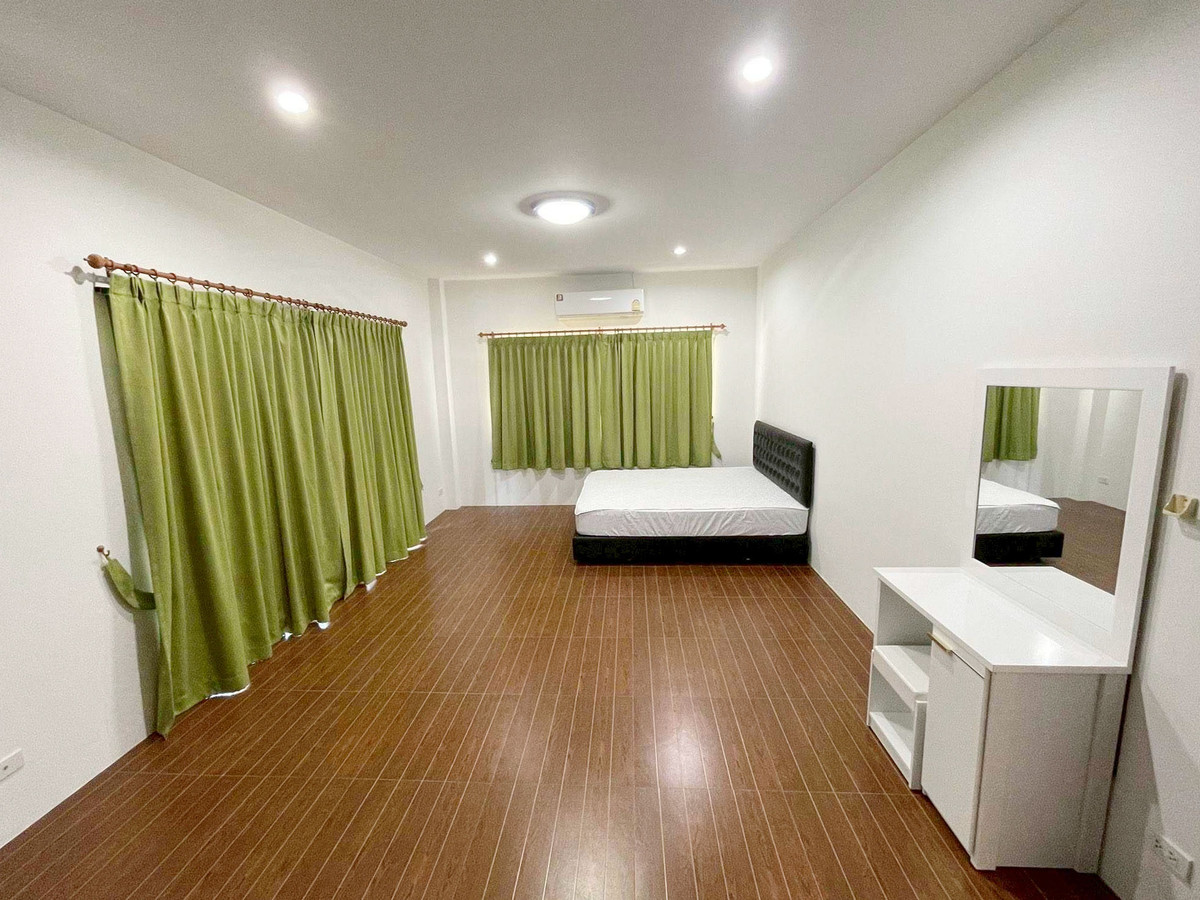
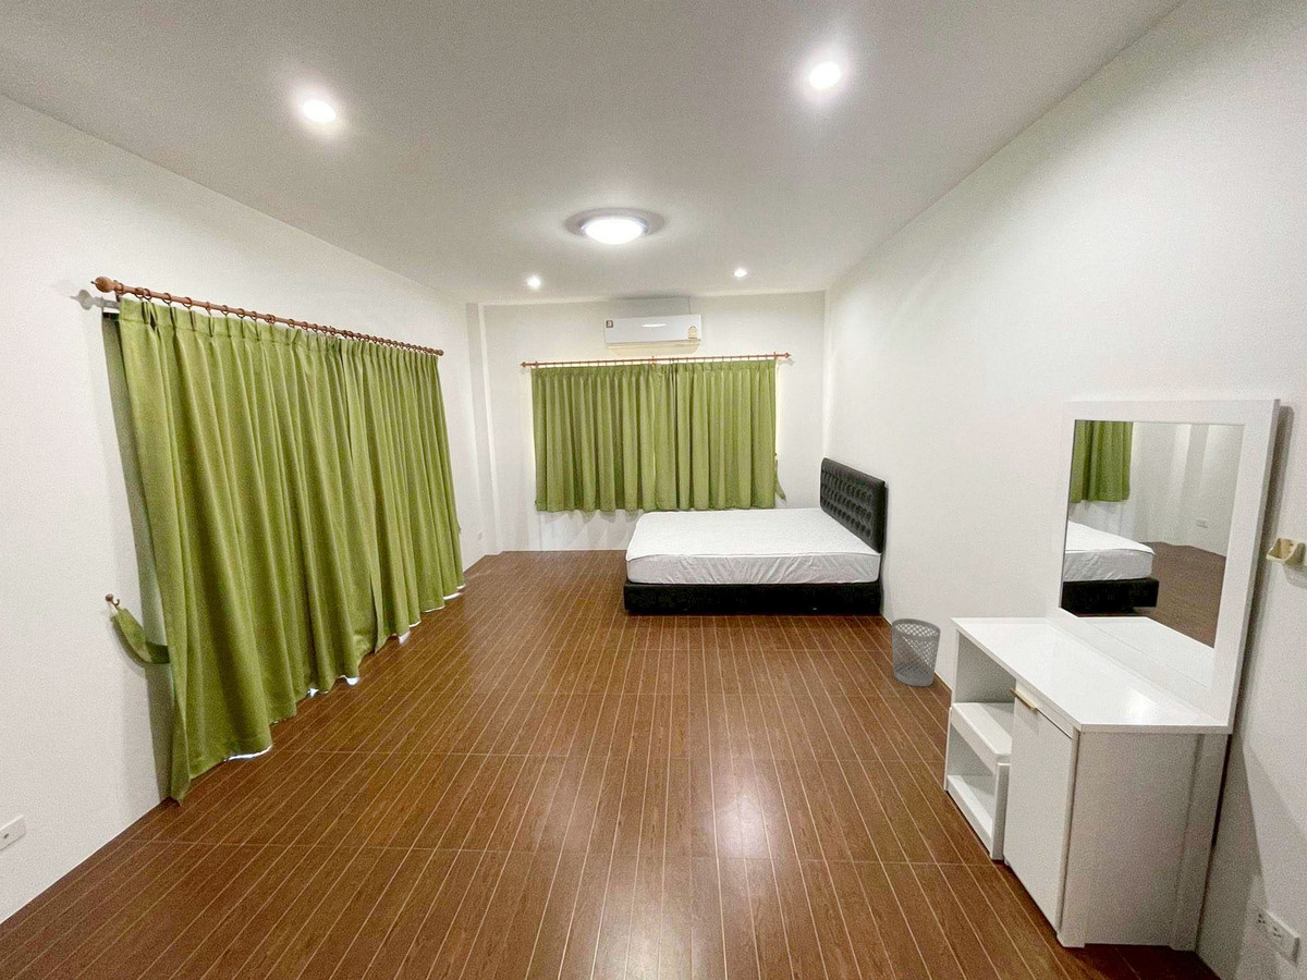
+ wastebasket [891,617,942,687]
